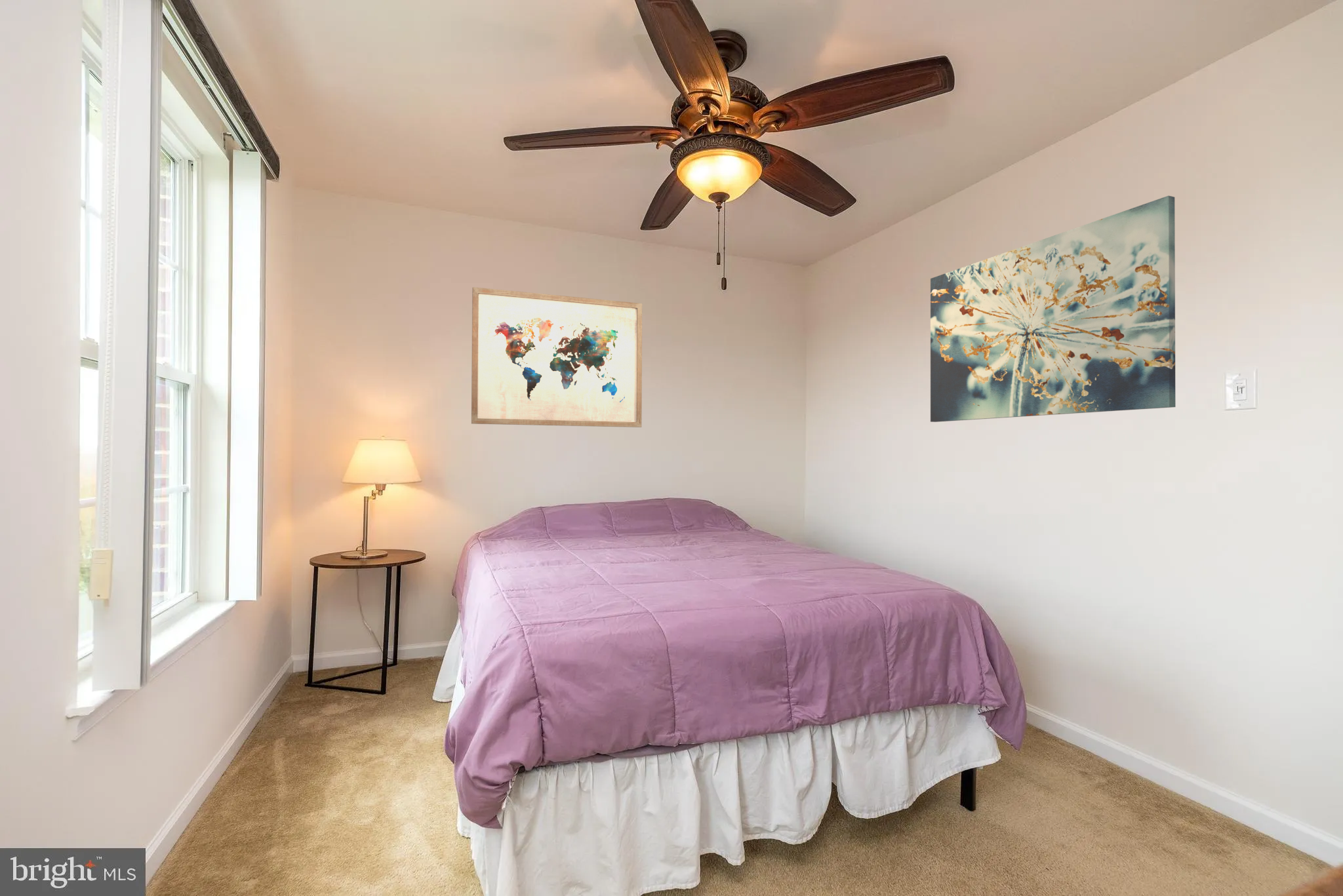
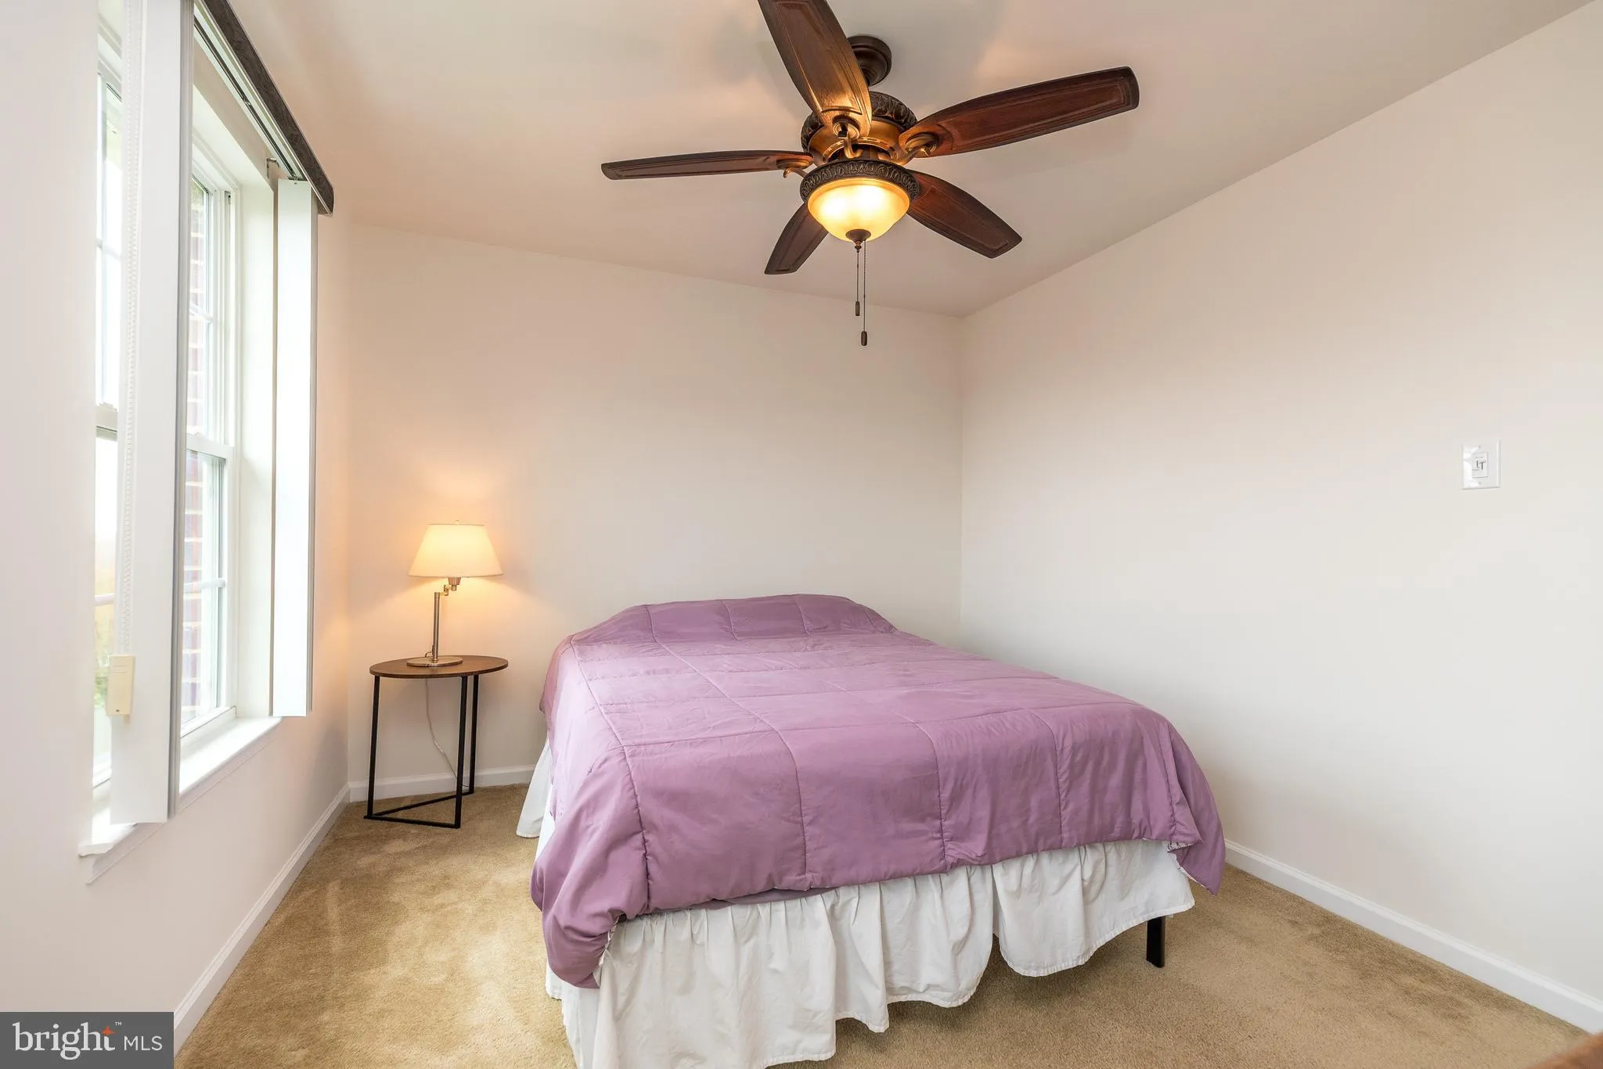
- wall art [930,195,1176,423]
- wall art [471,286,643,428]
